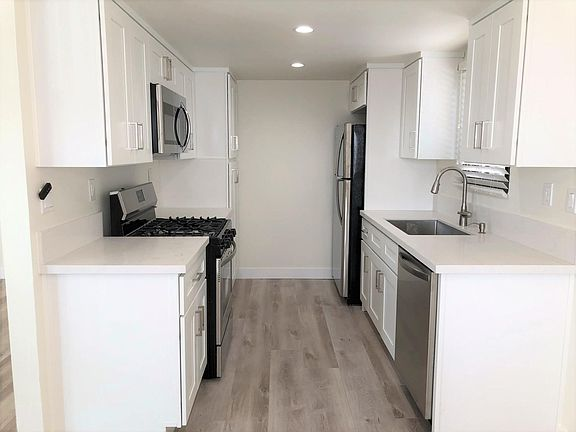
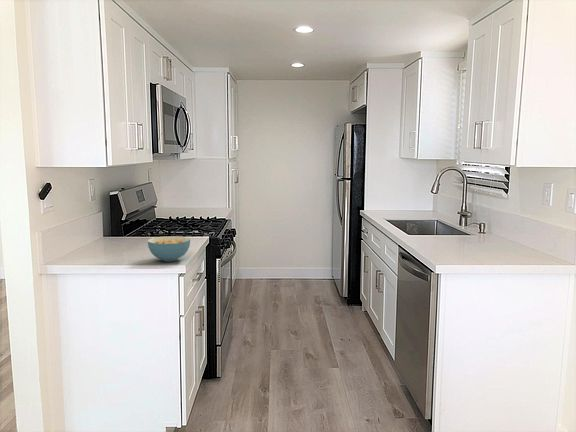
+ cereal bowl [147,235,191,263]
